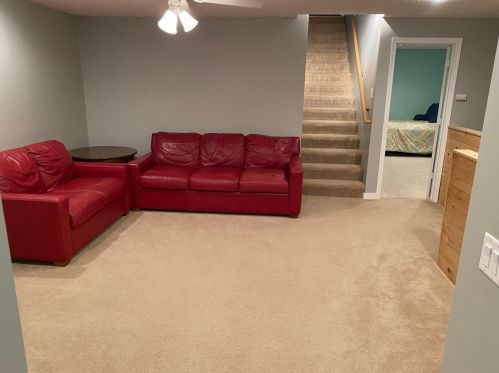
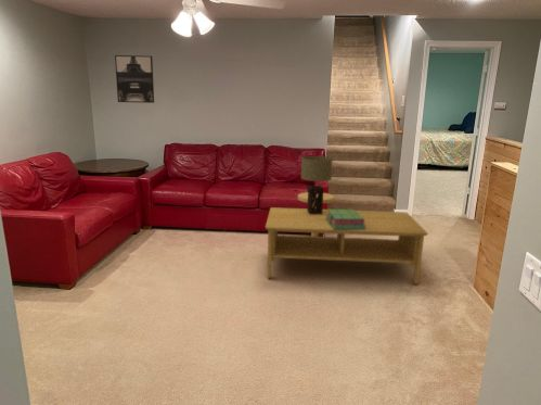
+ wall art [114,54,155,104]
+ stack of books [325,208,365,229]
+ side table [297,191,335,237]
+ table lamp [300,155,334,215]
+ coffee table [265,206,429,286]
